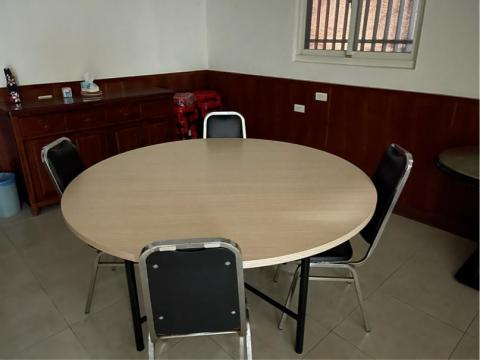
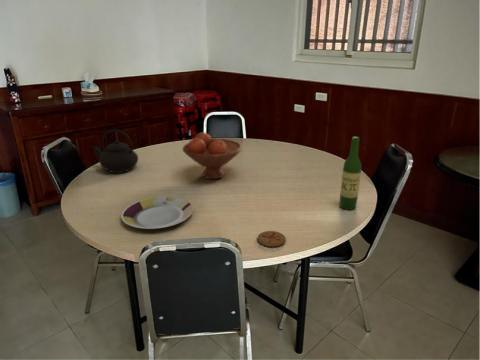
+ fruit bowl [182,131,243,180]
+ teapot [91,129,139,174]
+ coaster [256,230,287,248]
+ wine bottle [339,136,362,211]
+ plate [120,196,194,230]
